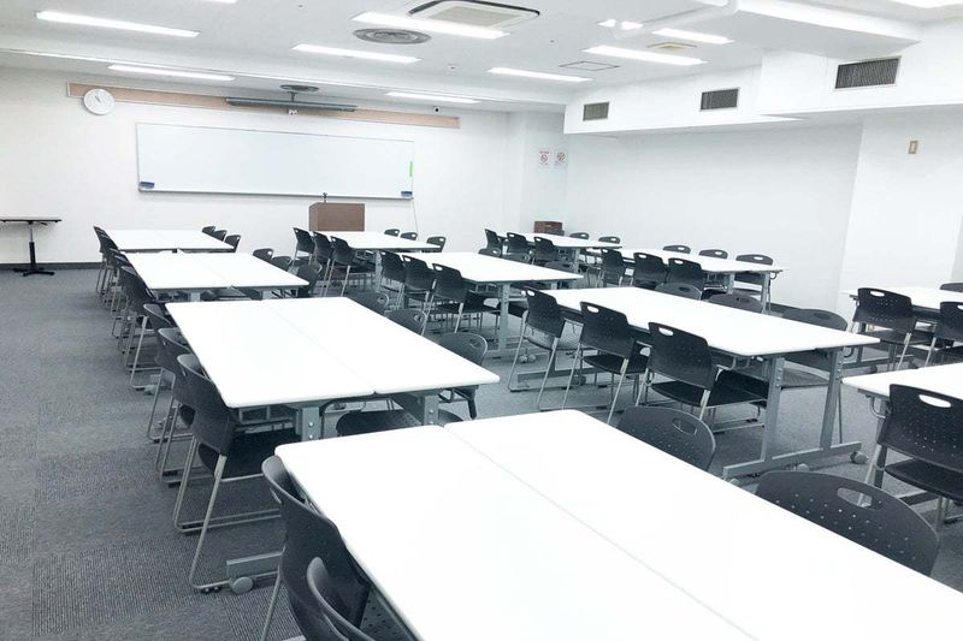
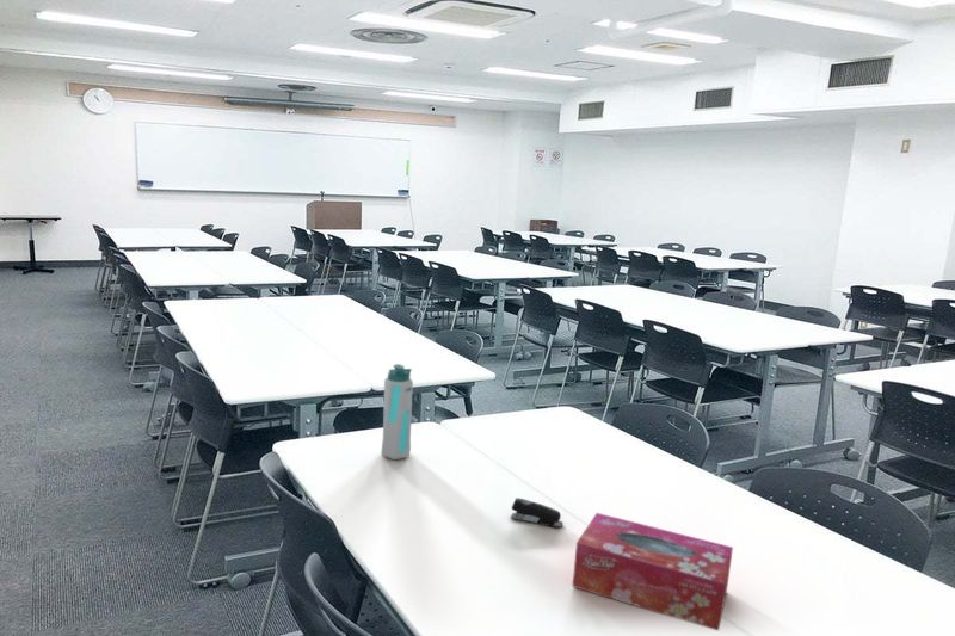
+ stapler [510,496,565,529]
+ tissue box [572,512,734,631]
+ water bottle [380,363,414,461]
